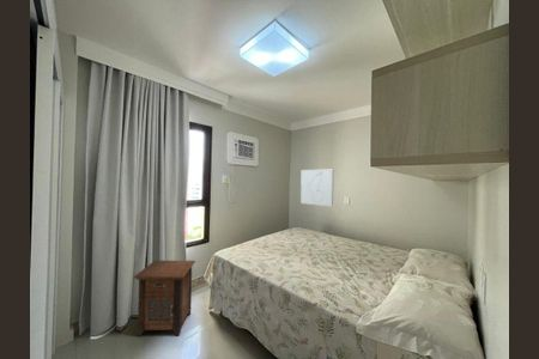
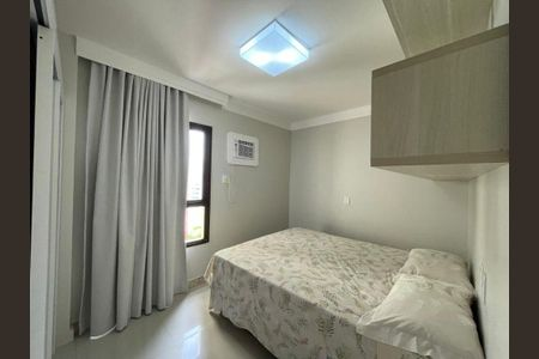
- wall art [299,169,334,207]
- nightstand [133,260,196,337]
